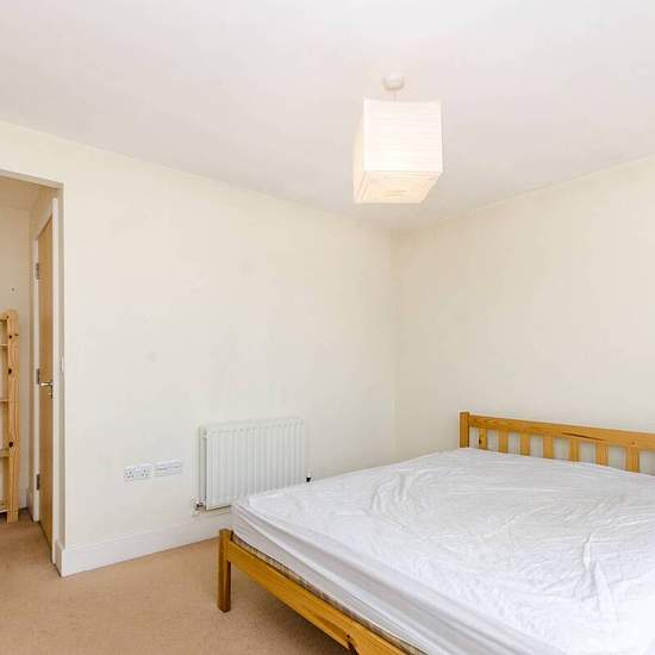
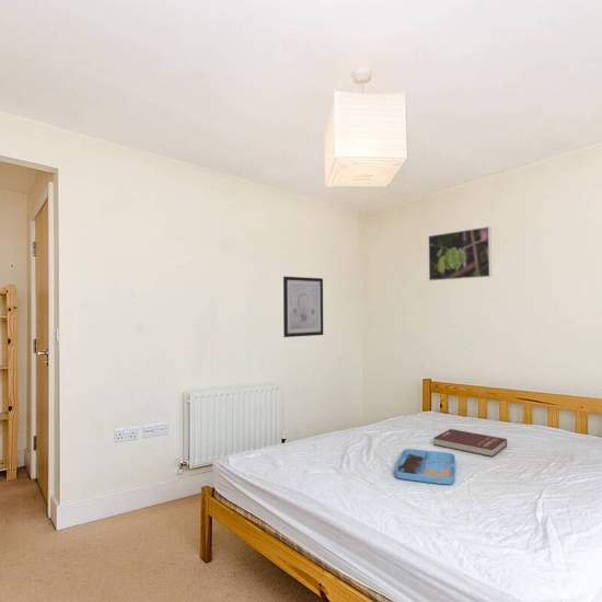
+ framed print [427,225,493,281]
+ book [432,428,508,458]
+ wall art [282,276,324,338]
+ tray [394,448,456,486]
